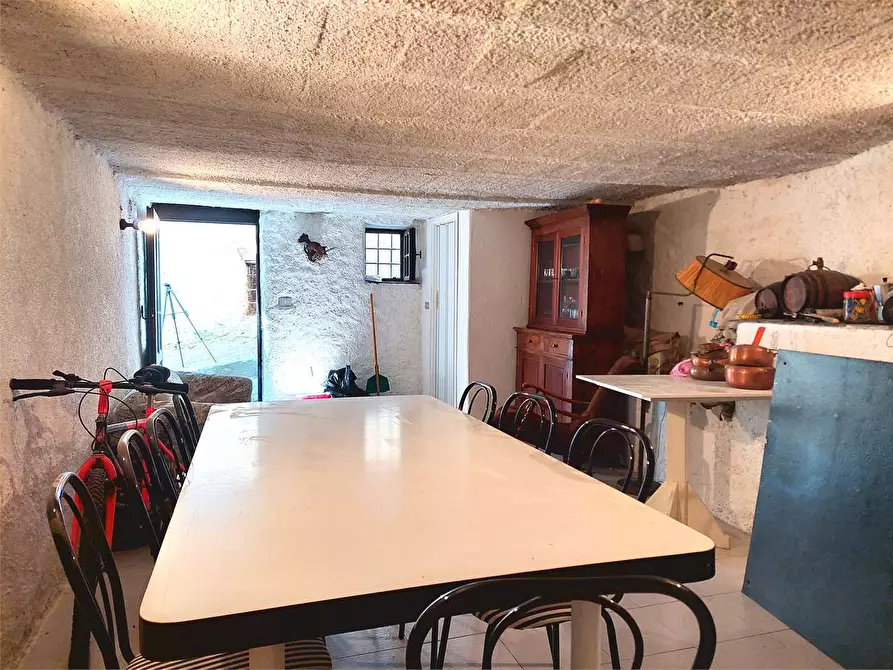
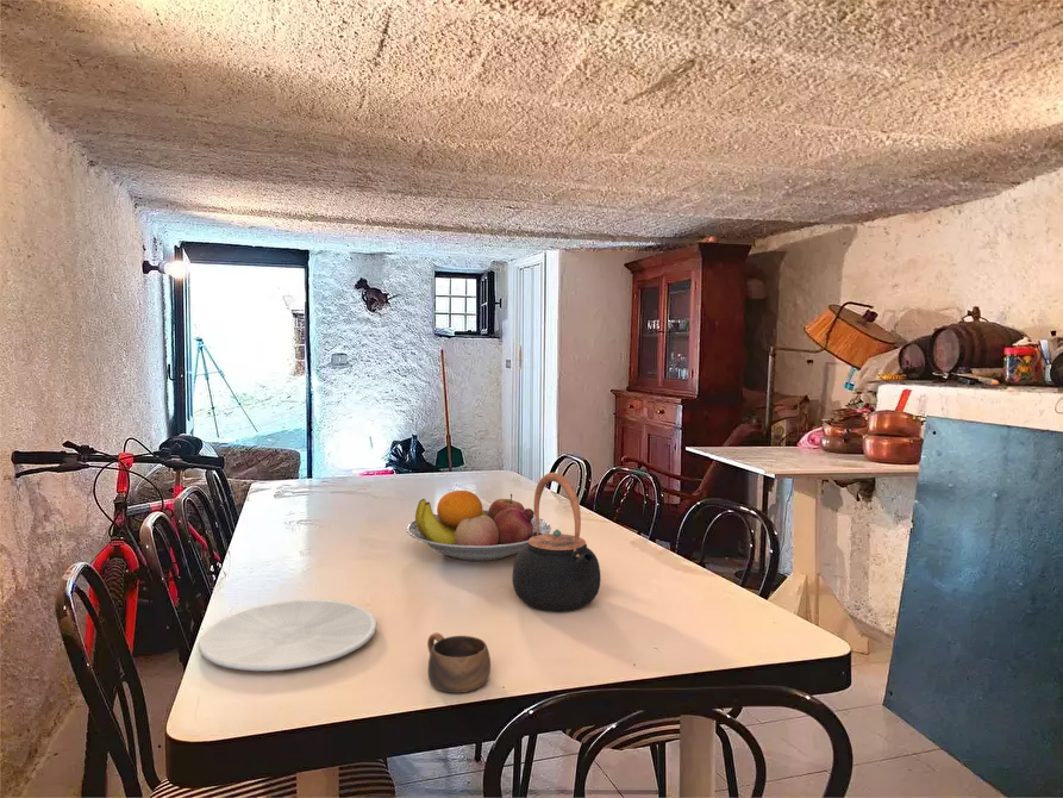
+ plate [198,598,377,672]
+ cup [426,631,492,694]
+ teapot [512,472,601,613]
+ fruit bowl [406,490,552,562]
